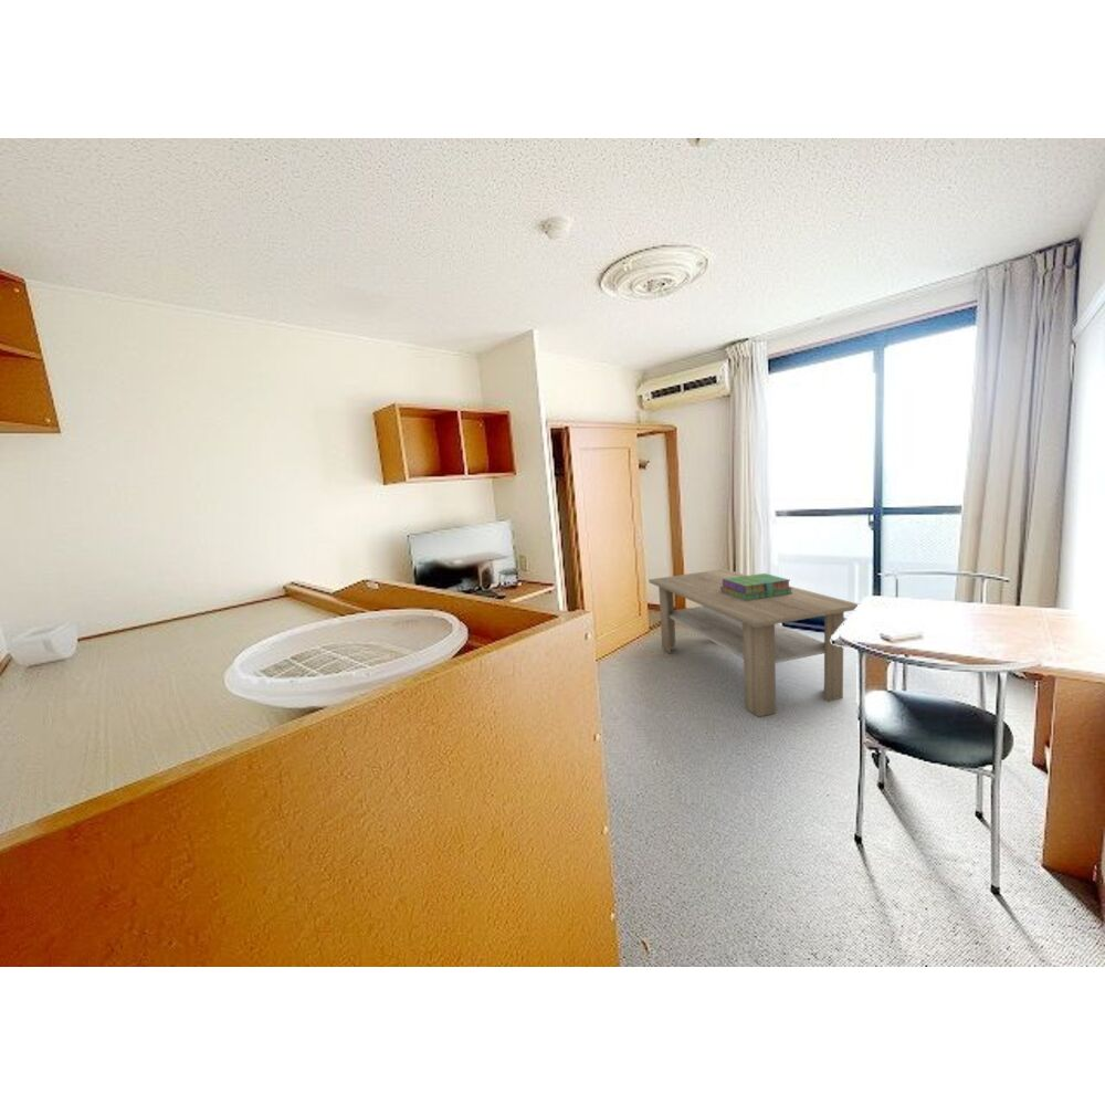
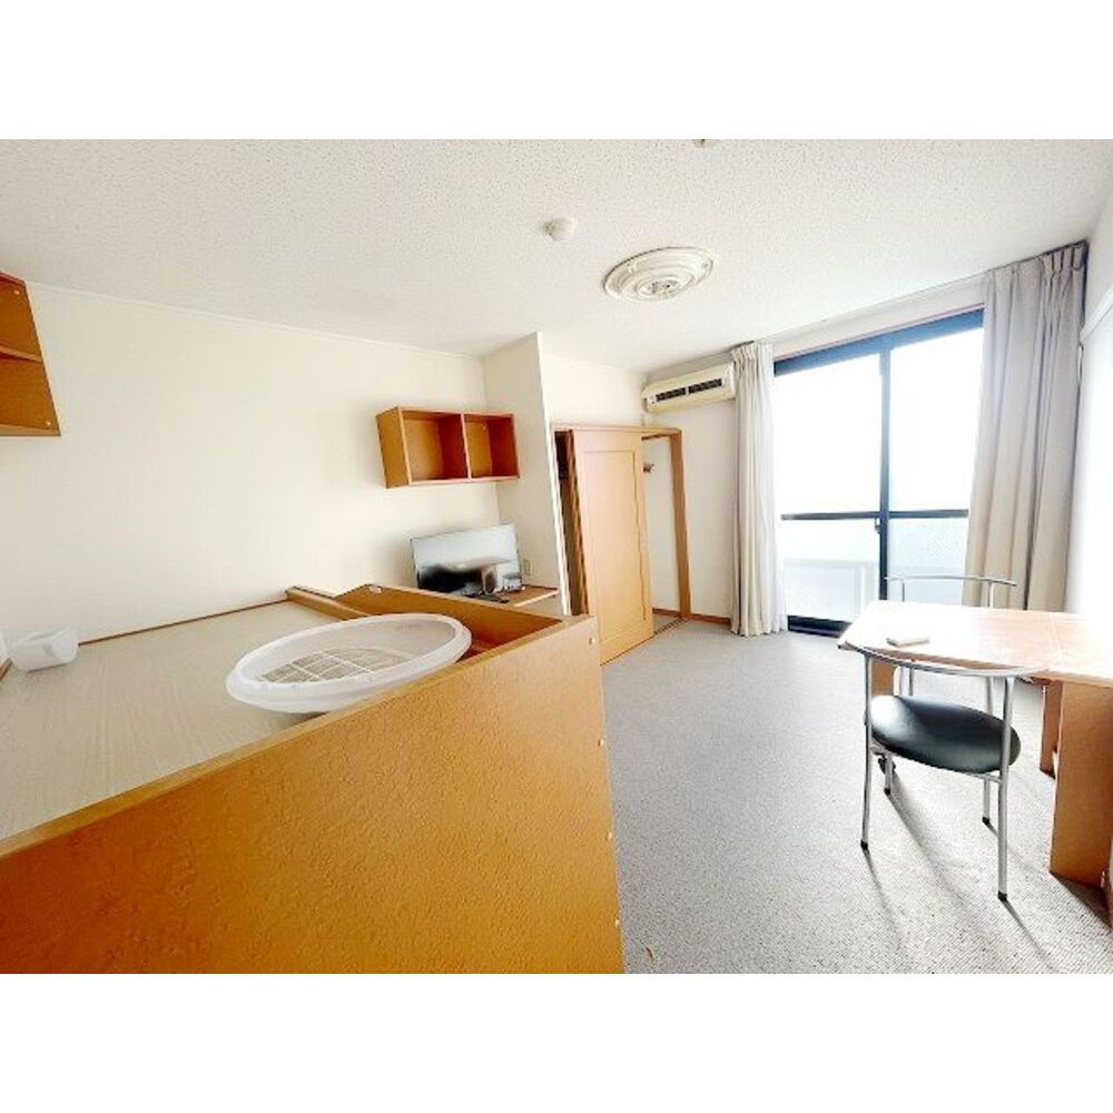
- stack of books [720,572,792,601]
- coffee table [648,568,860,718]
